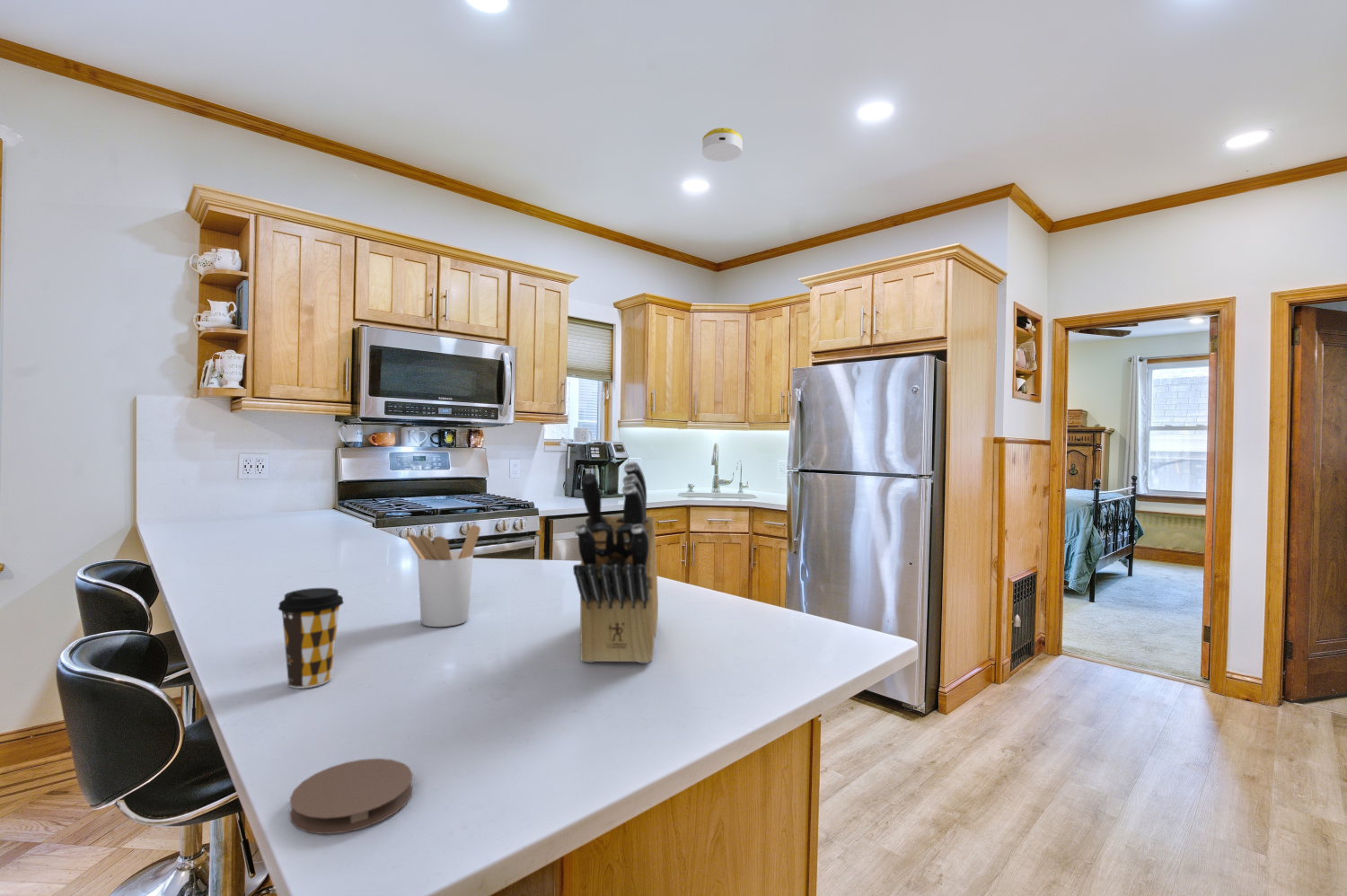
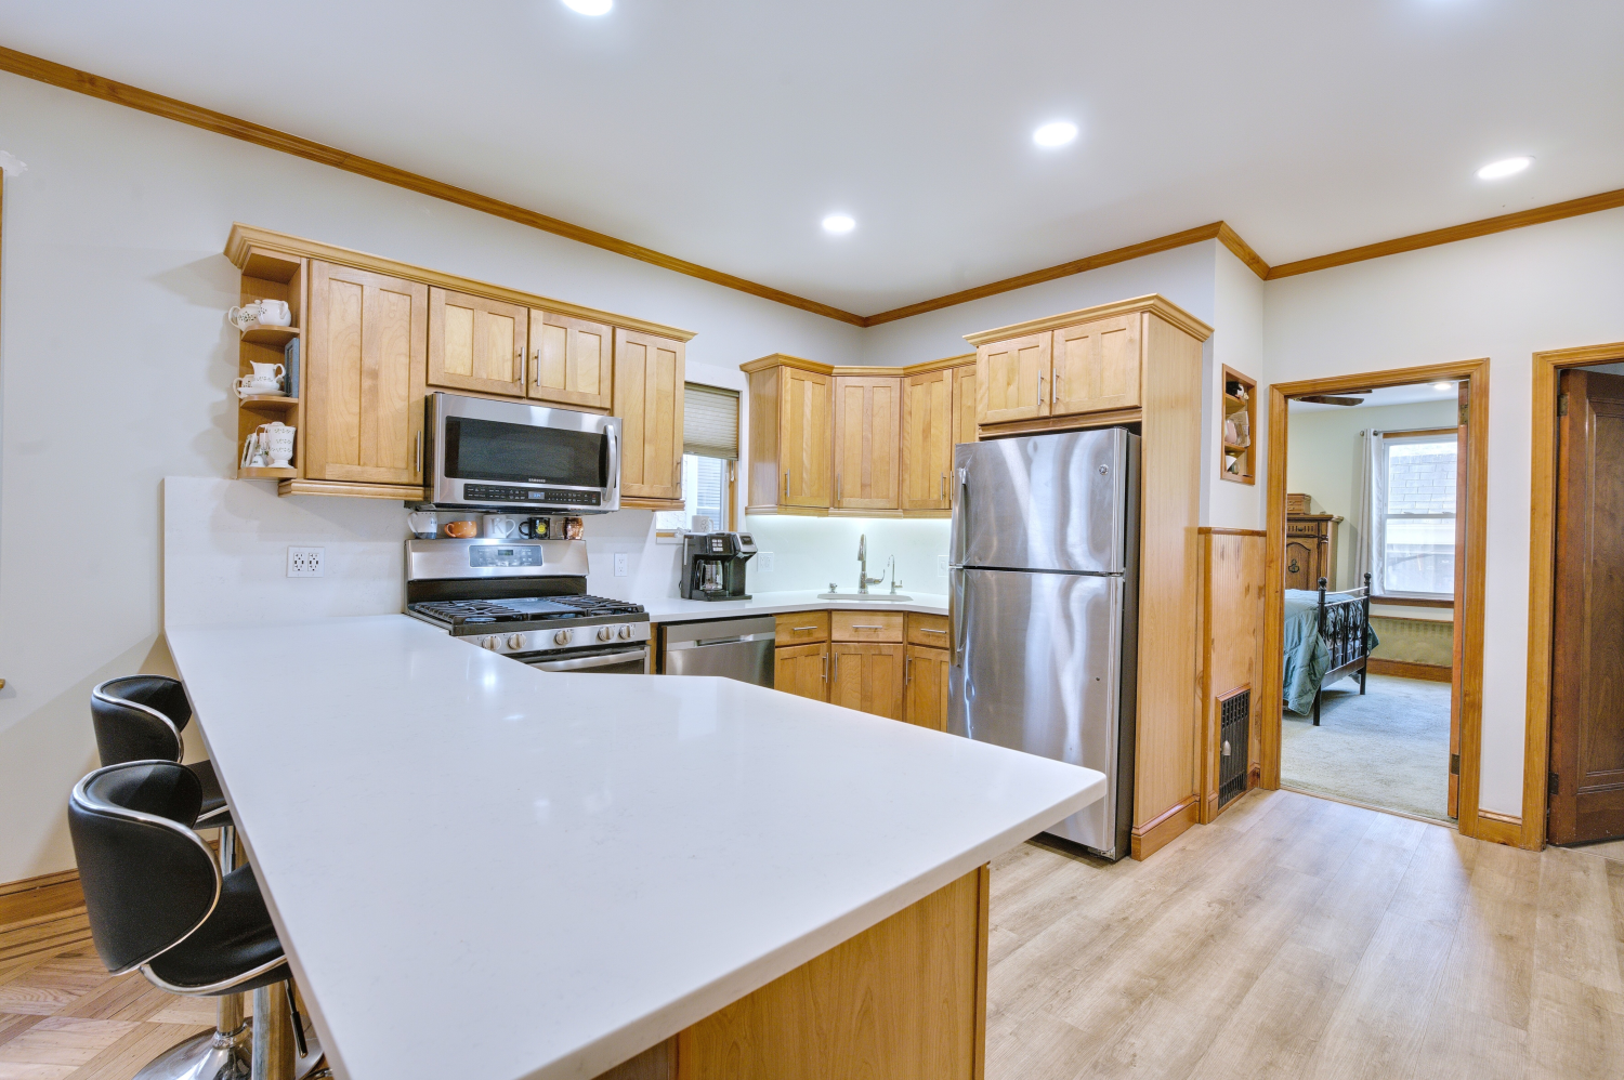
- smoke detector [701,127,743,163]
- knife block [572,461,659,664]
- coaster [289,758,414,835]
- coffee cup [277,587,345,689]
- utensil holder [406,524,481,628]
